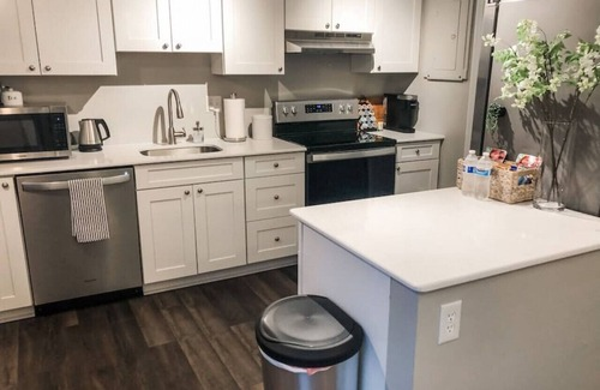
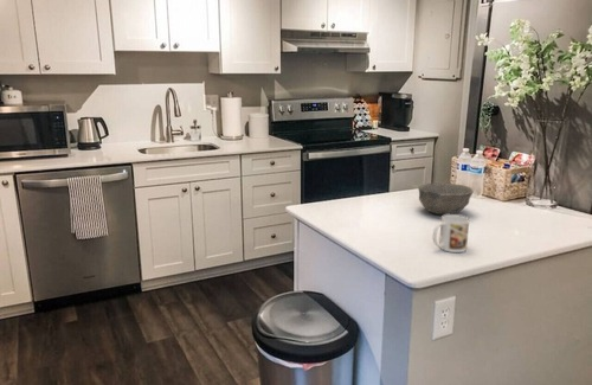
+ mug [432,213,470,254]
+ bowl [417,182,475,216]
